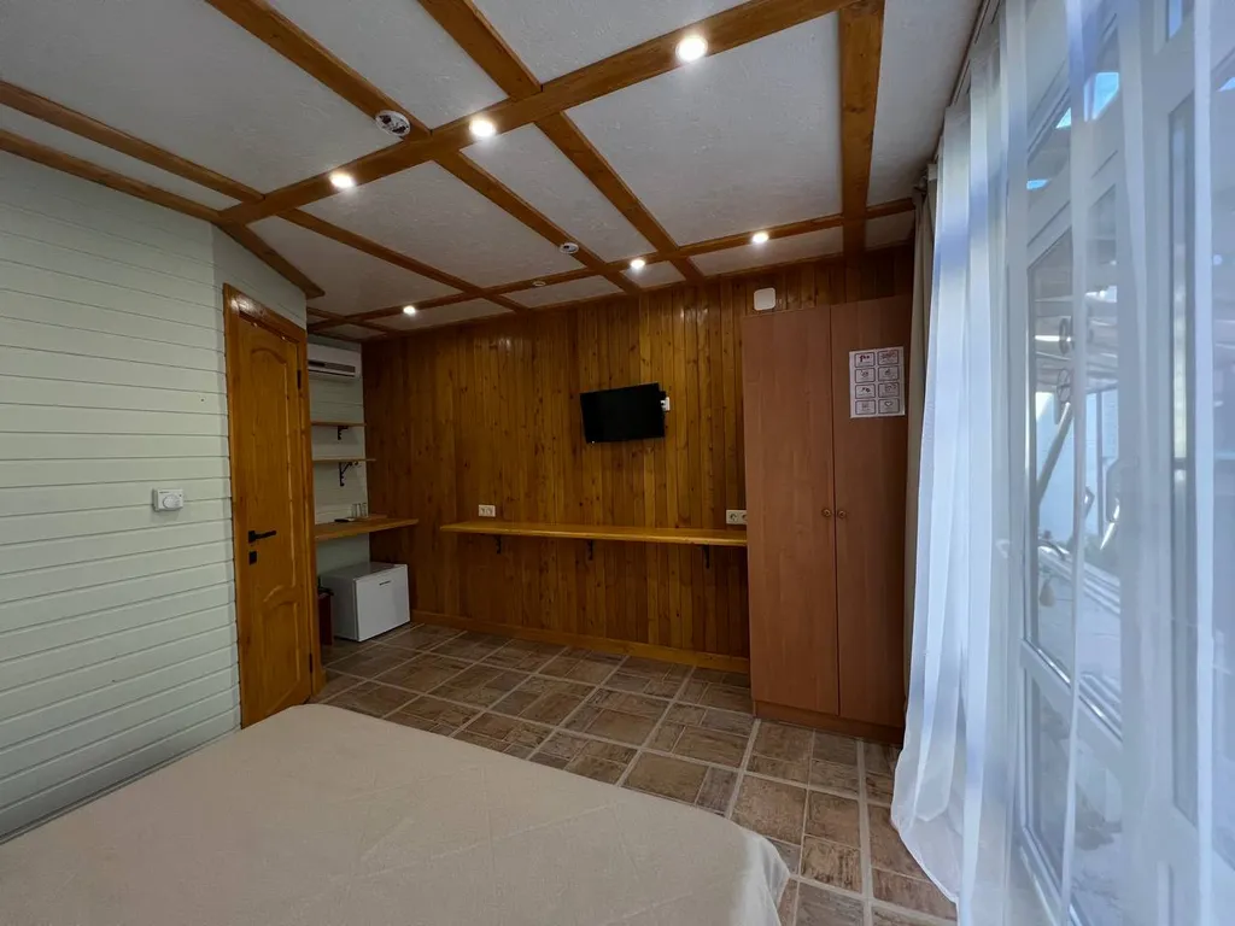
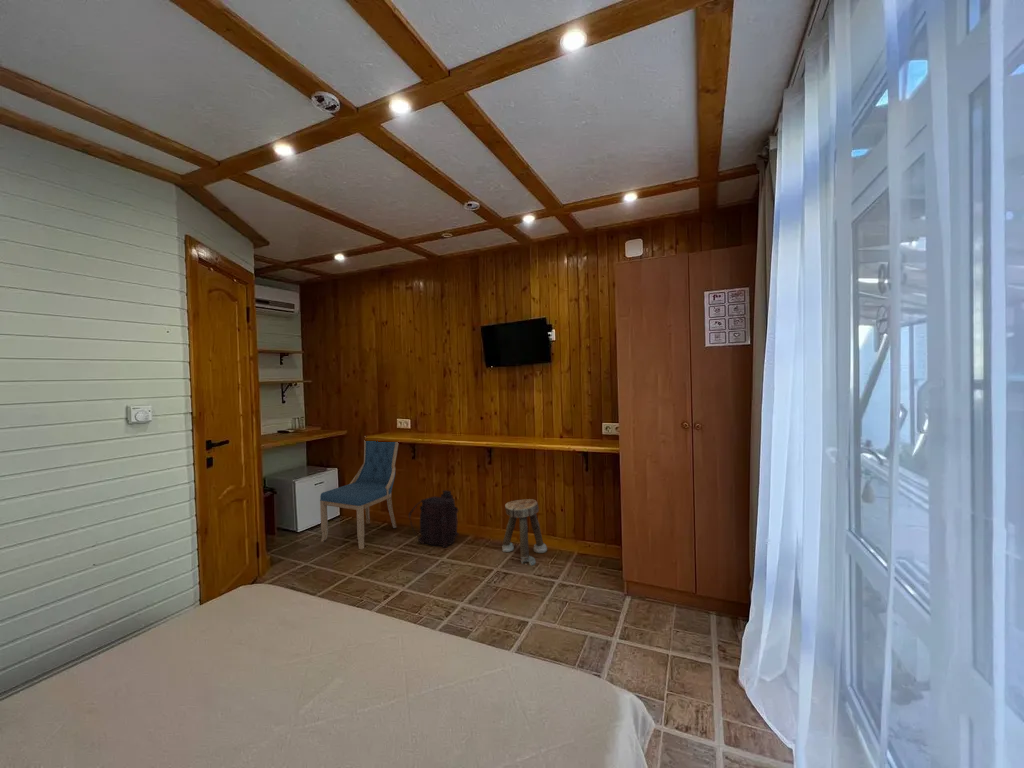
+ chair [319,435,400,550]
+ stool [501,498,548,567]
+ backpack [408,489,460,549]
